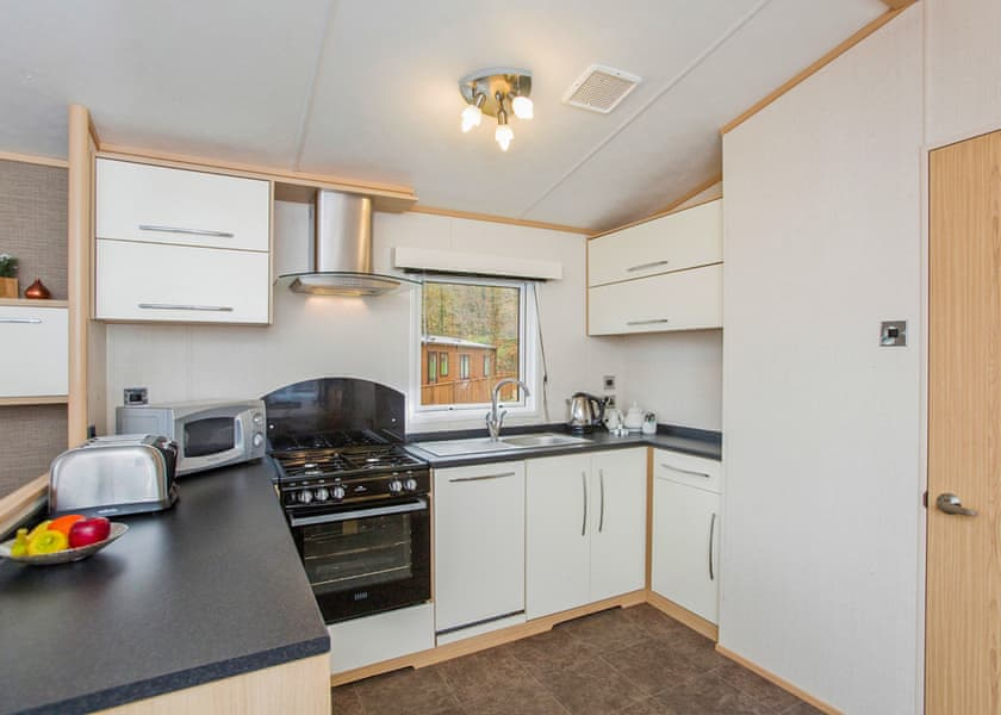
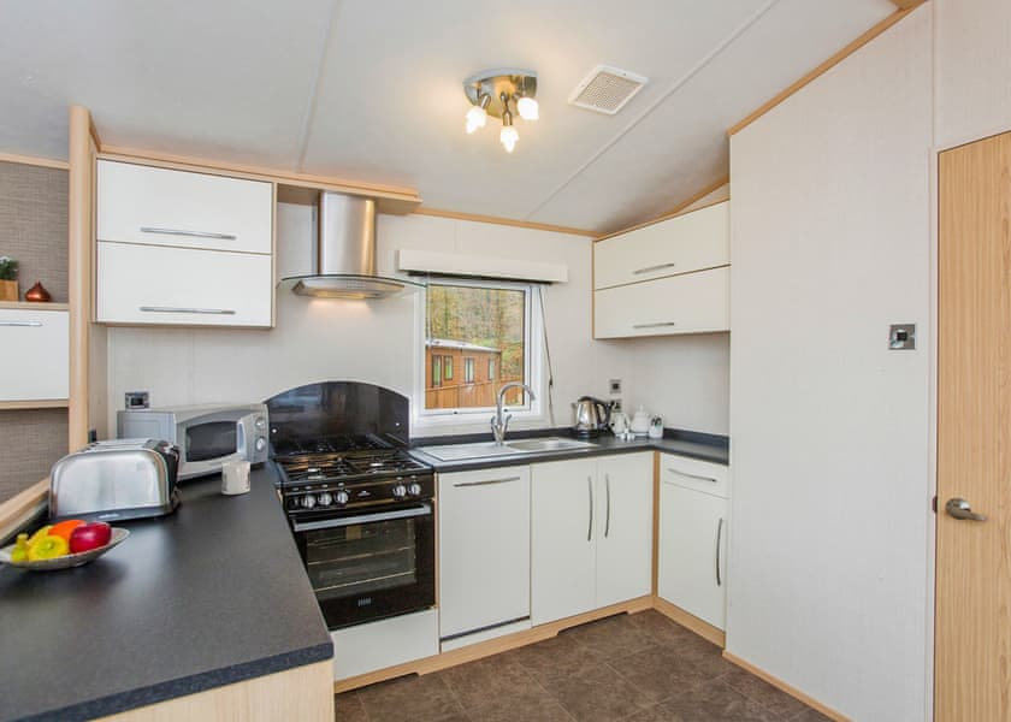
+ mug [221,460,252,496]
